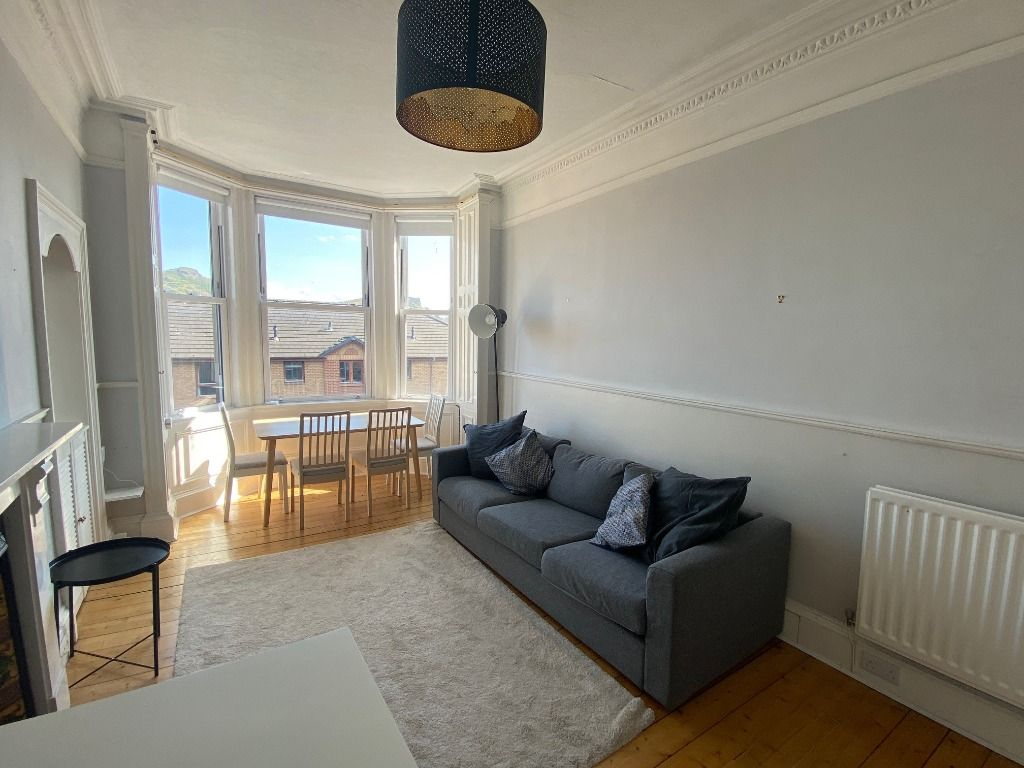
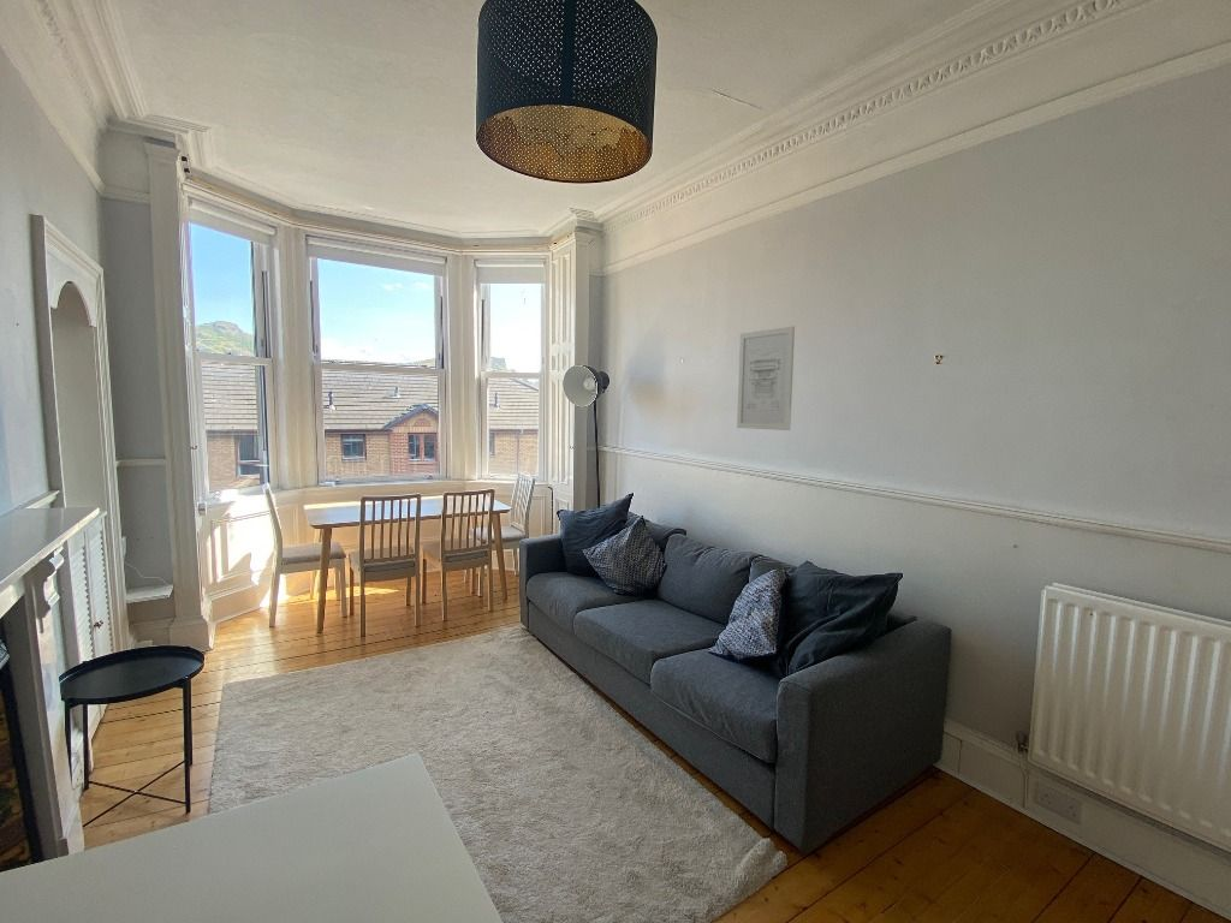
+ wall art [736,326,796,431]
